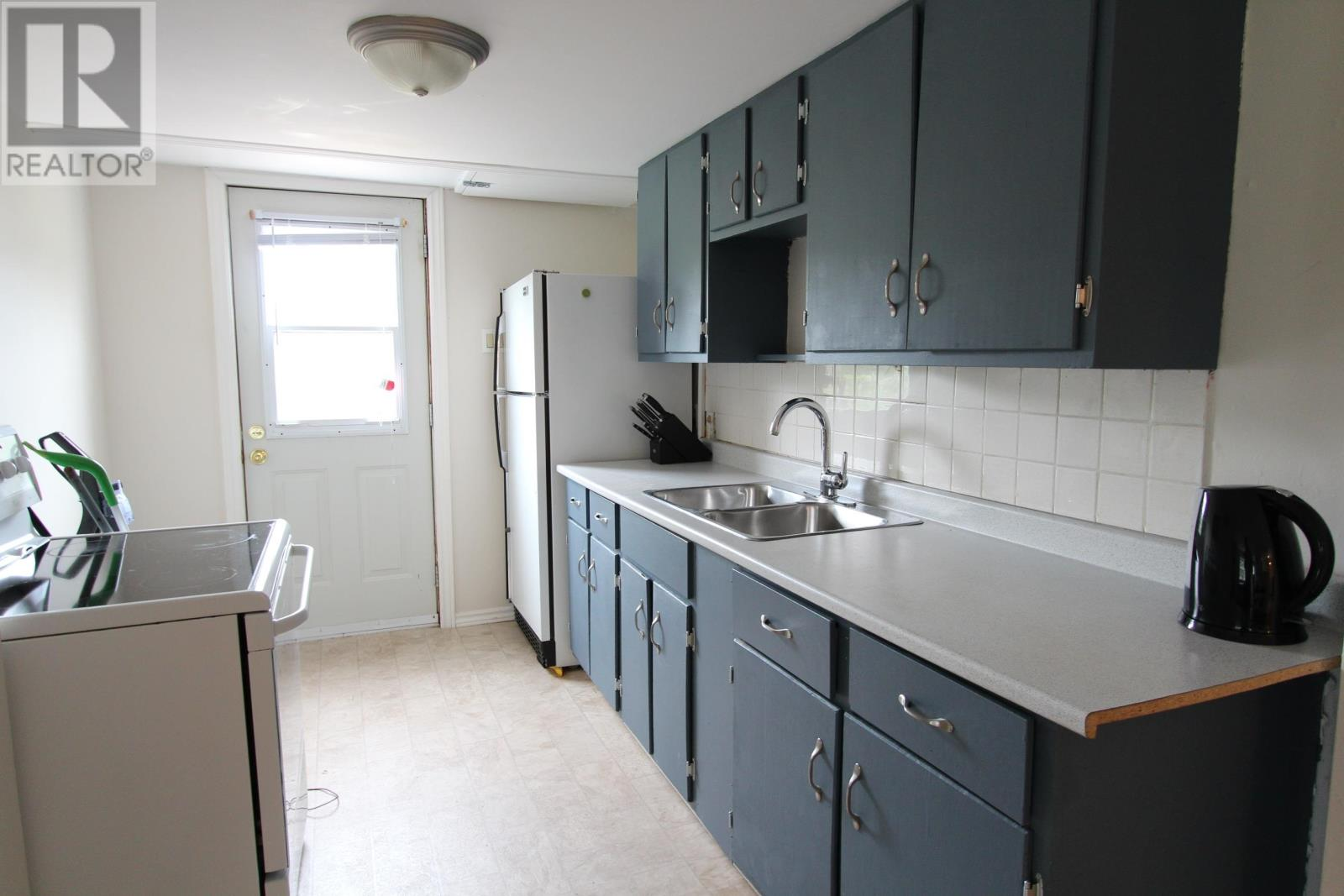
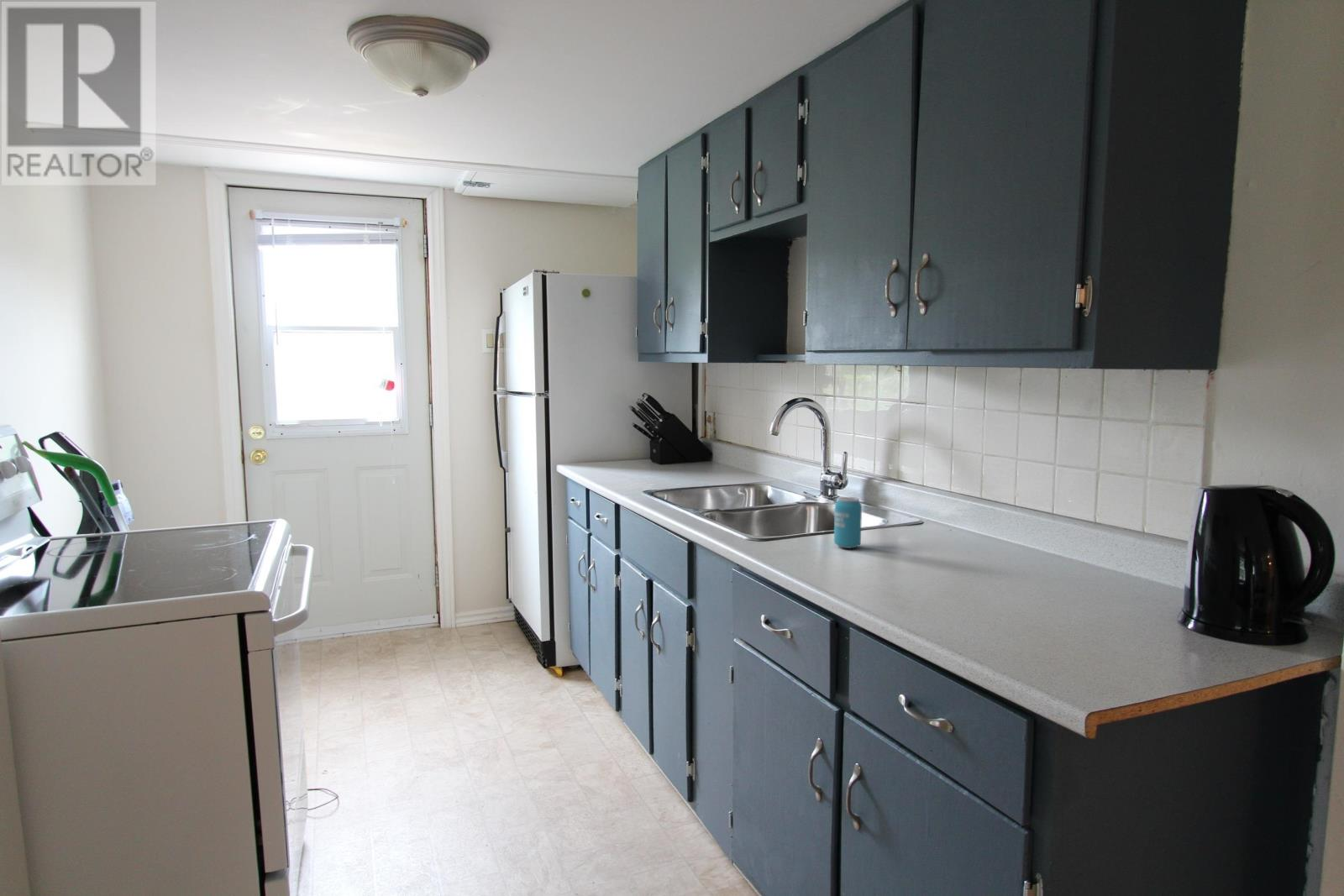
+ beverage can [833,496,863,549]
